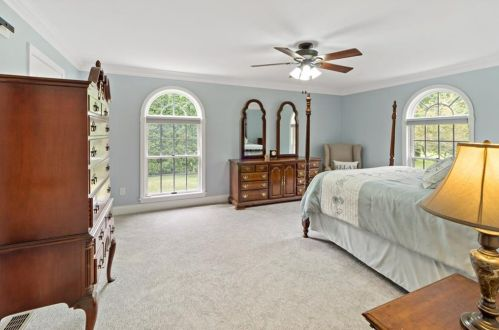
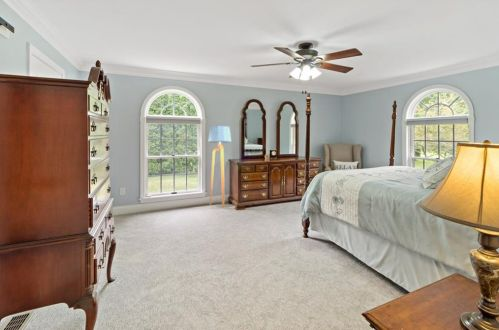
+ floor lamp [207,125,232,209]
